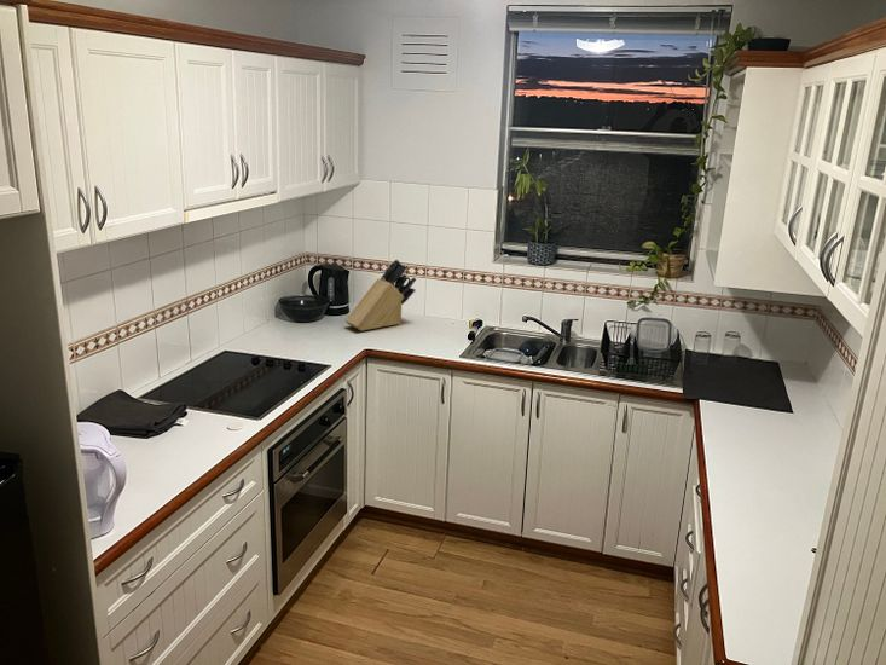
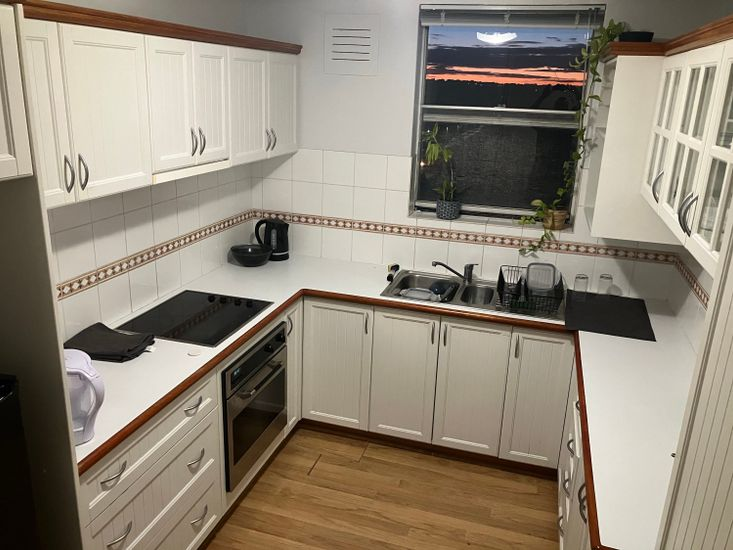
- knife block [344,259,417,331]
